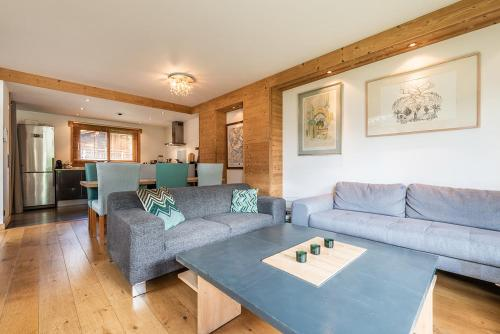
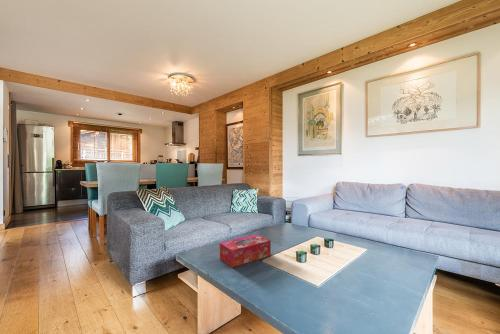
+ tissue box [219,233,272,268]
